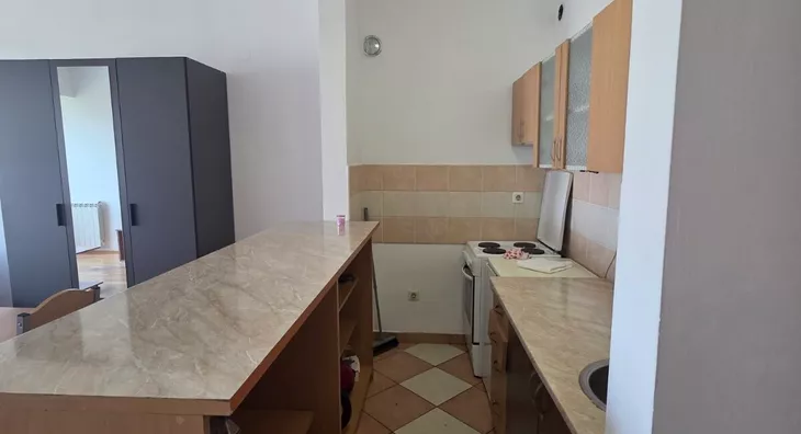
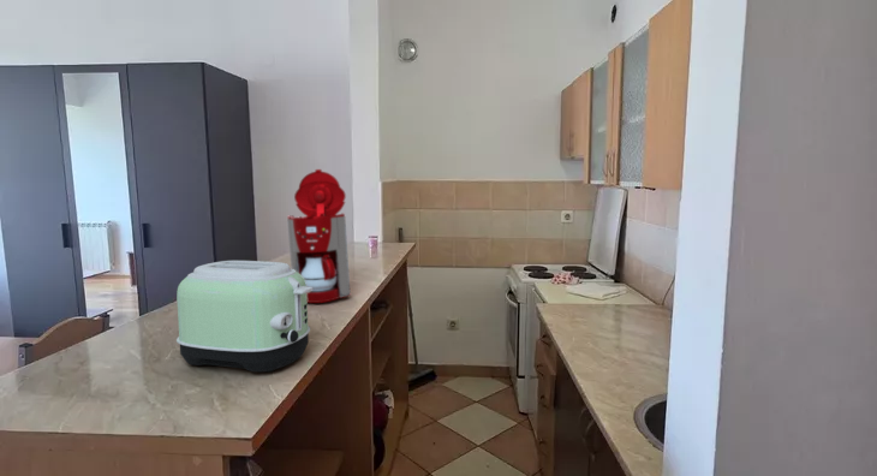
+ toaster [175,260,312,374]
+ coffee maker [286,168,352,304]
